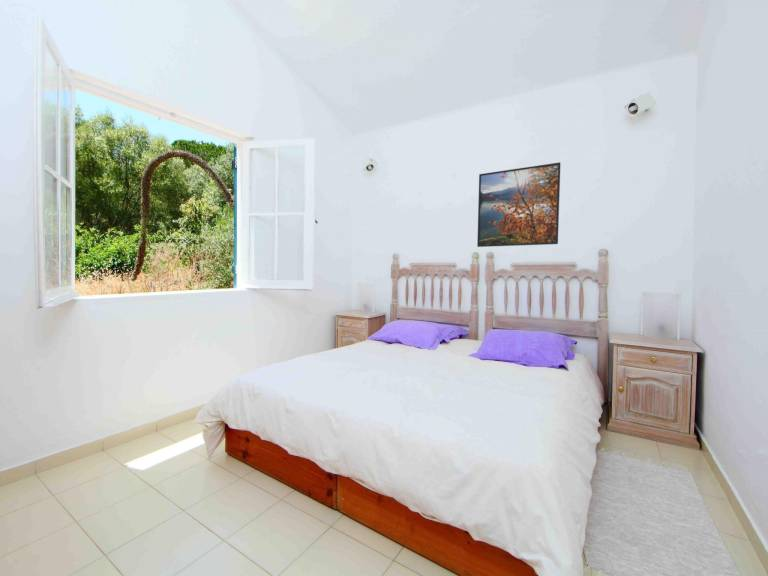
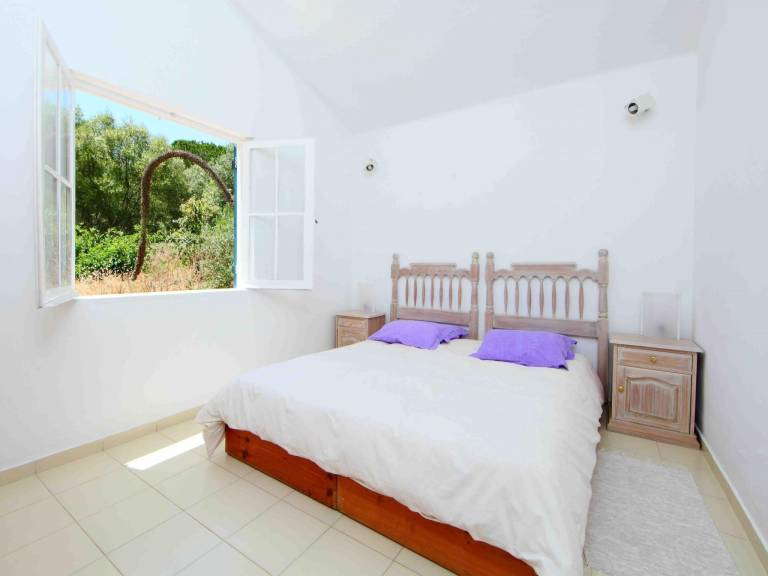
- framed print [476,161,562,248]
